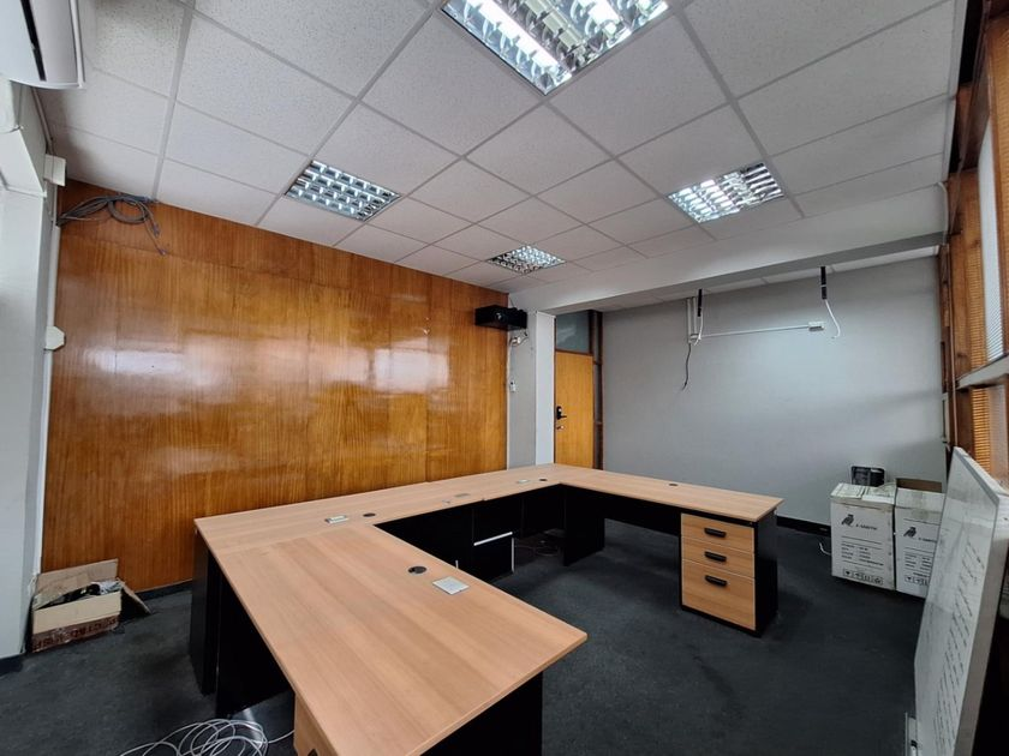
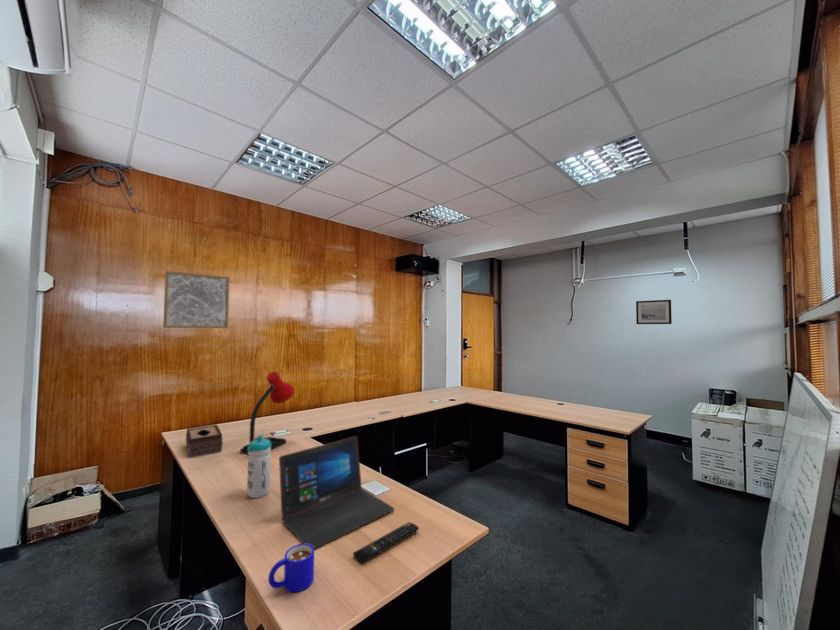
+ mug [267,543,315,593]
+ tissue box [185,423,224,459]
+ desk lamp [239,371,295,456]
+ laptop [278,435,395,550]
+ remote control [352,521,420,564]
+ water bottle [246,434,272,499]
+ wall art [635,299,673,325]
+ wall art [162,270,231,329]
